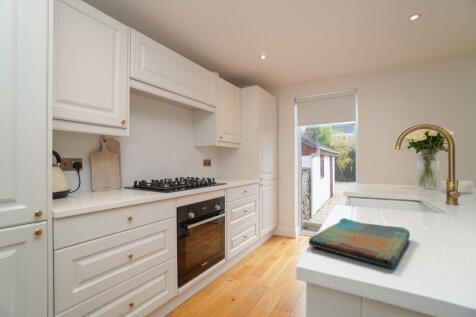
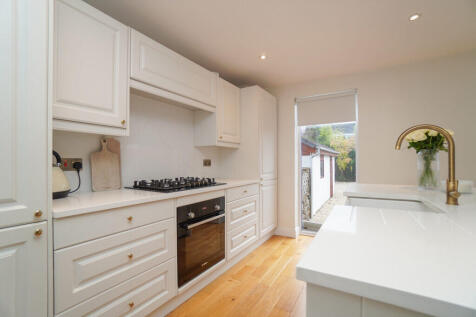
- dish towel [308,217,411,269]
